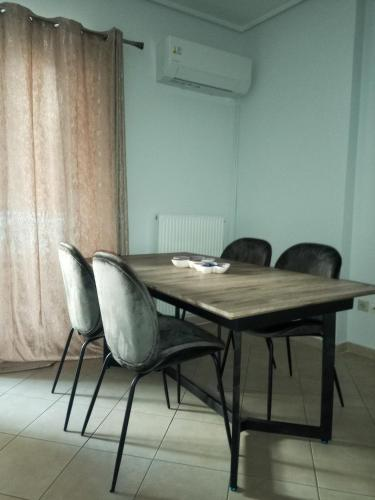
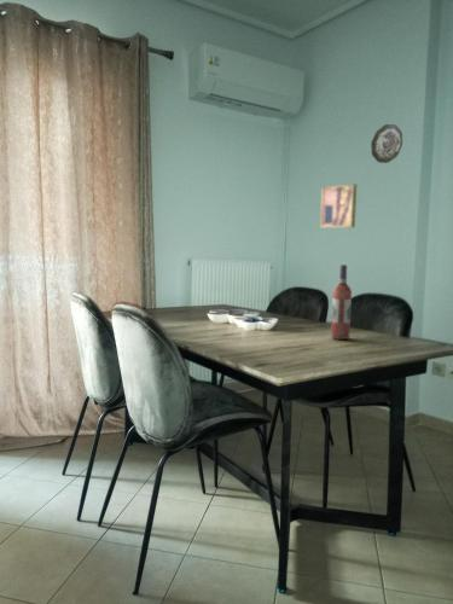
+ decorative plate [370,123,403,164]
+ wall art [319,182,358,228]
+ wine bottle [330,263,353,341]
